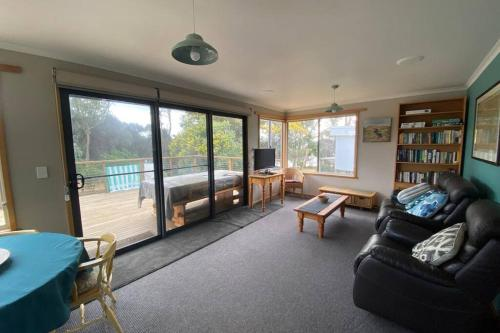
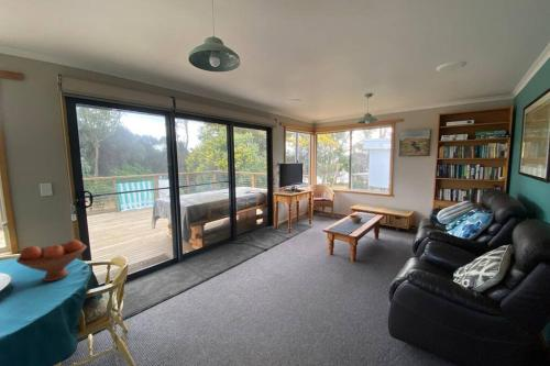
+ fruit bowl [15,239,88,282]
